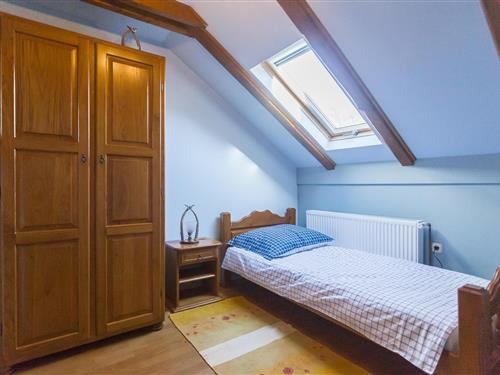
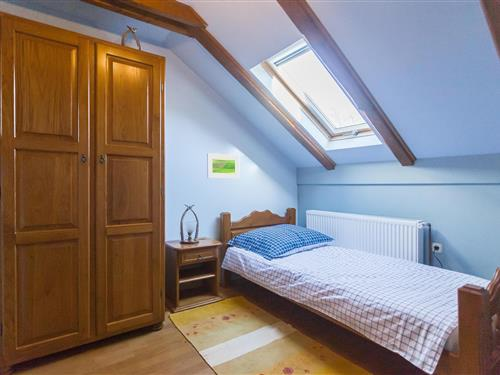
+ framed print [206,152,240,179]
